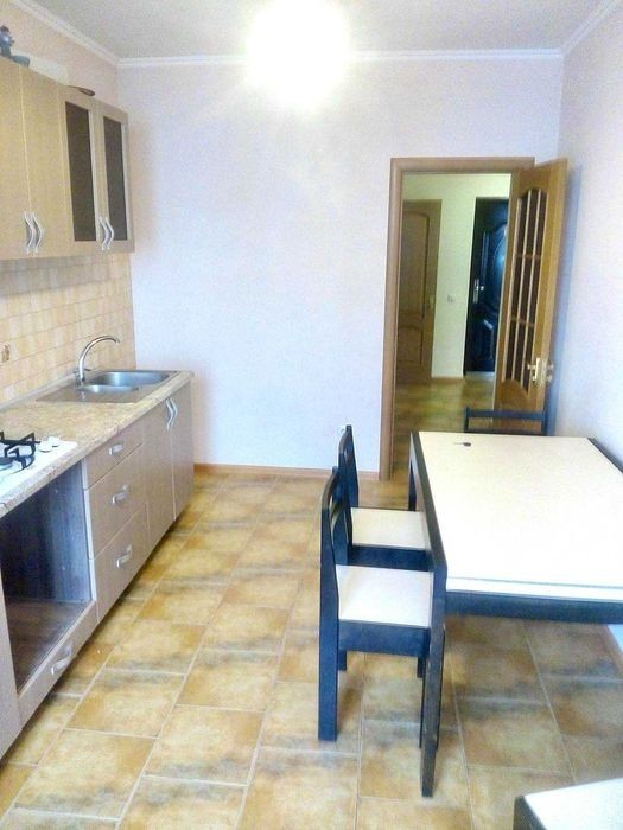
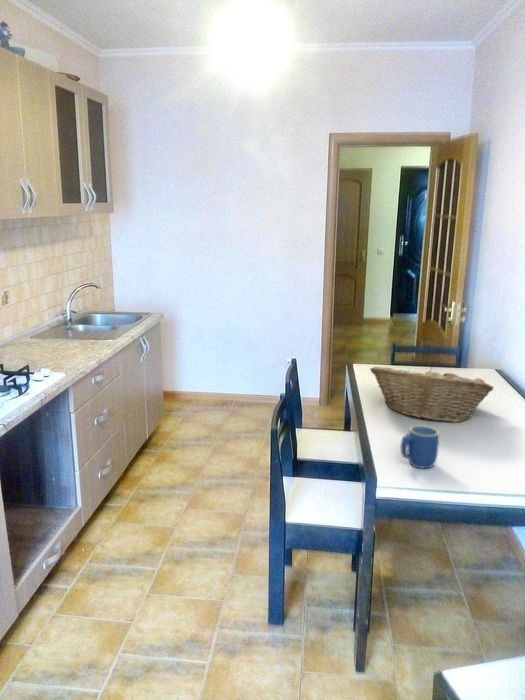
+ mug [399,424,440,470]
+ fruit basket [369,365,494,423]
